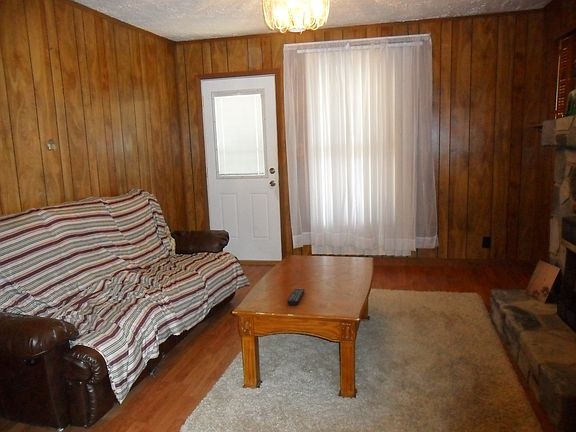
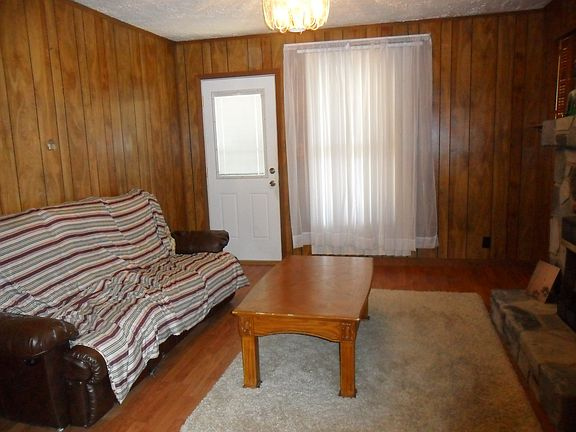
- remote control [286,288,306,306]
